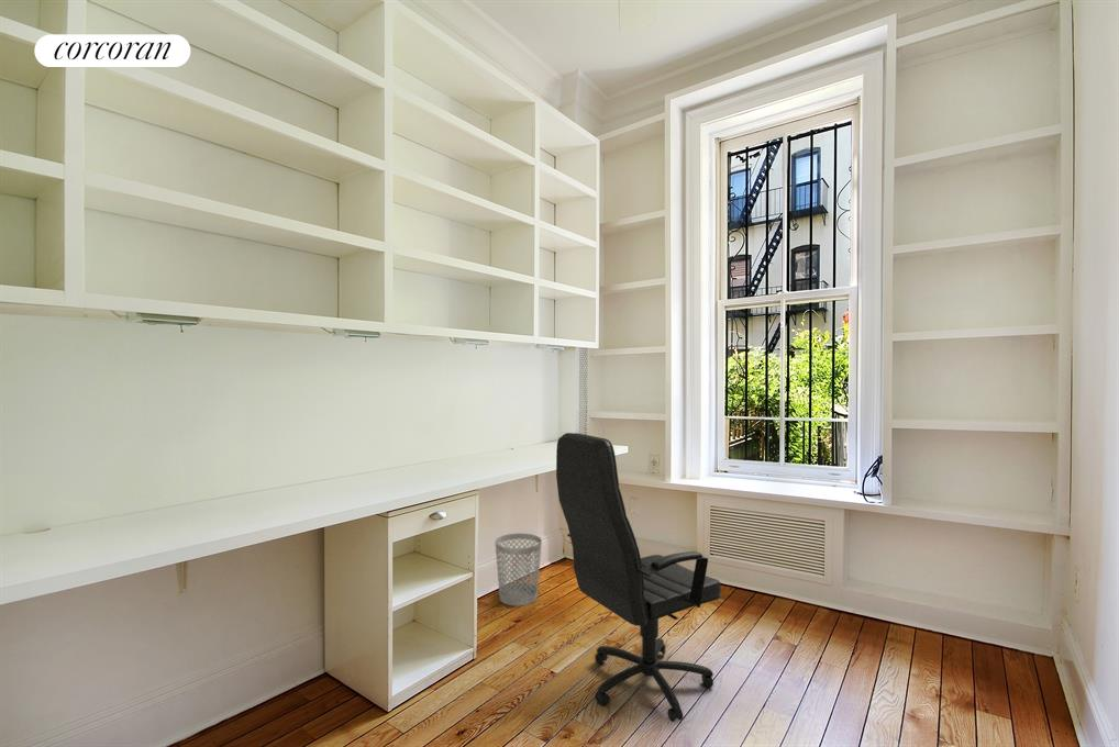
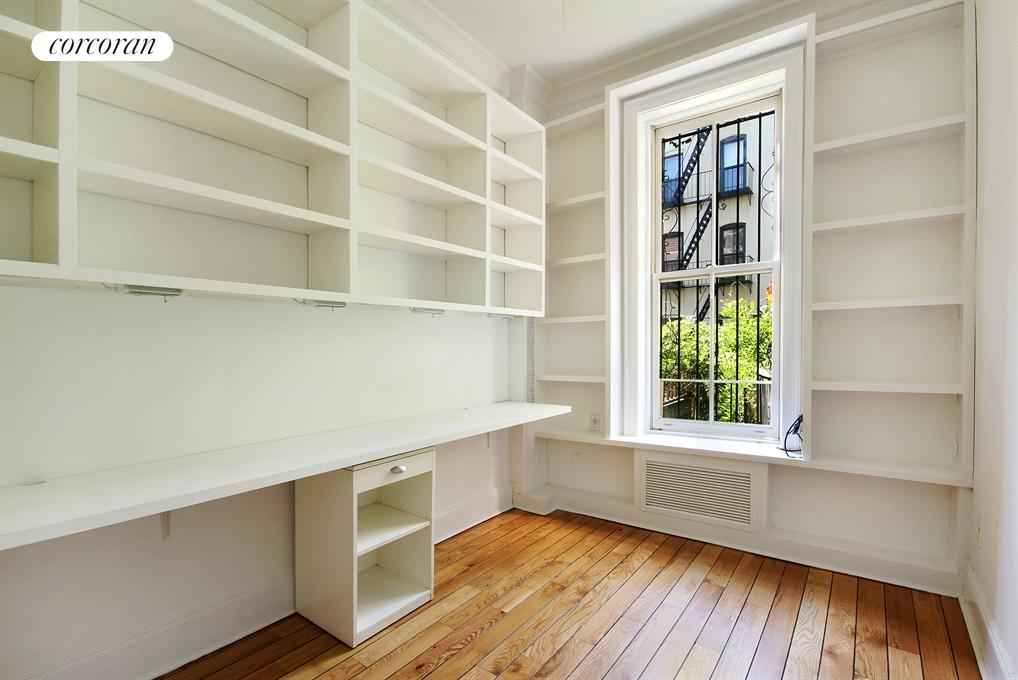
- office chair [555,432,722,723]
- wastebasket [494,532,543,607]
